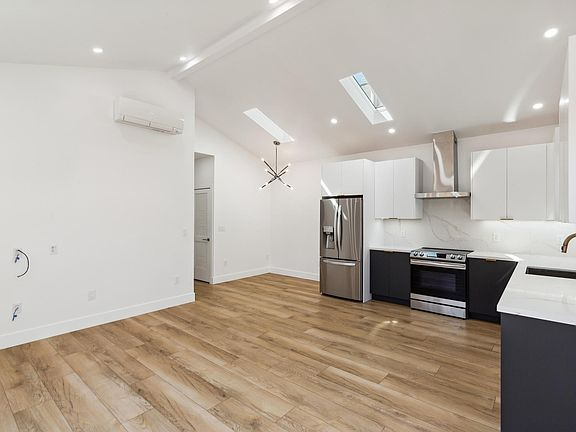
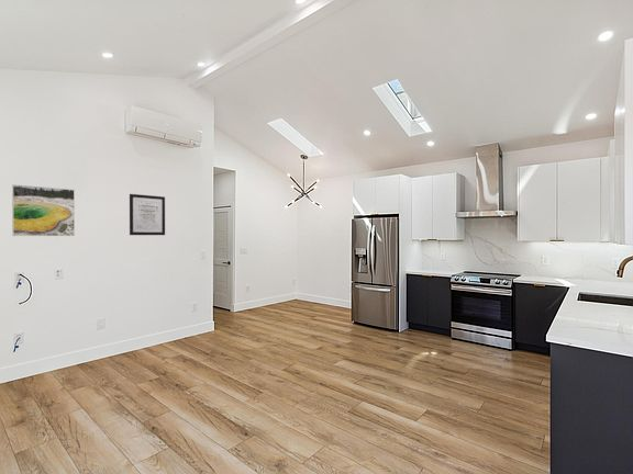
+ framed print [11,183,76,237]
+ wall art [129,193,166,236]
